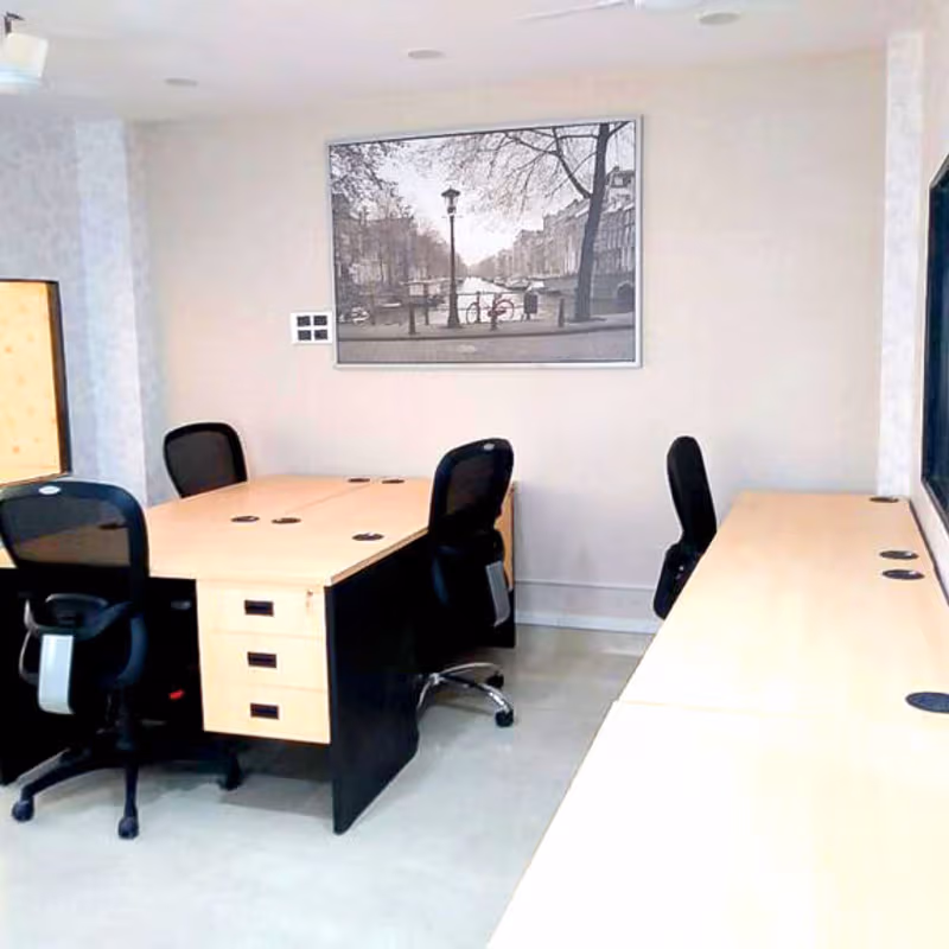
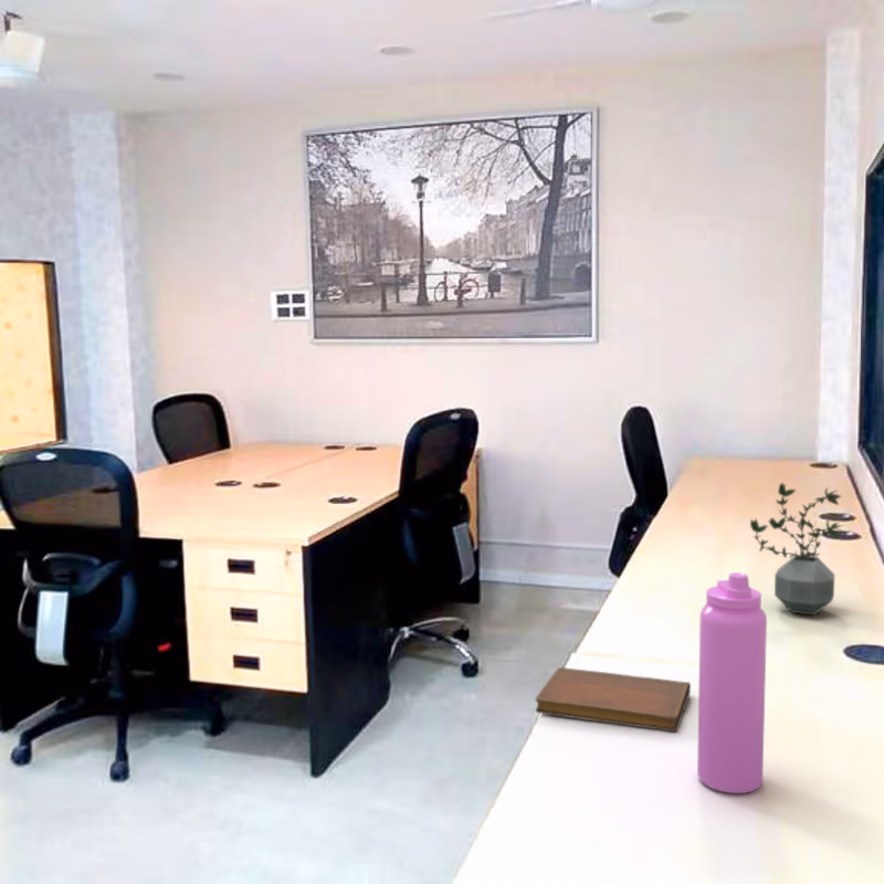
+ potted plant [749,482,843,617]
+ notebook [535,666,692,733]
+ water bottle [696,571,768,794]
